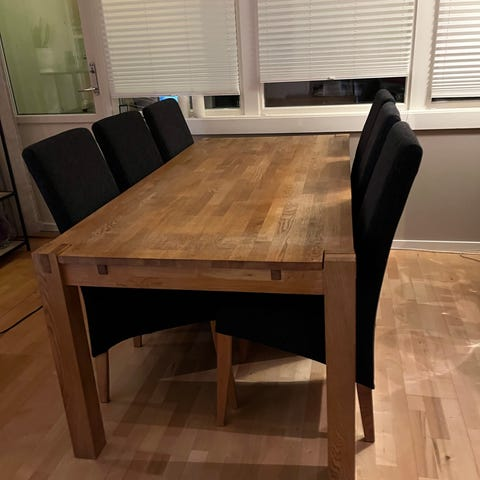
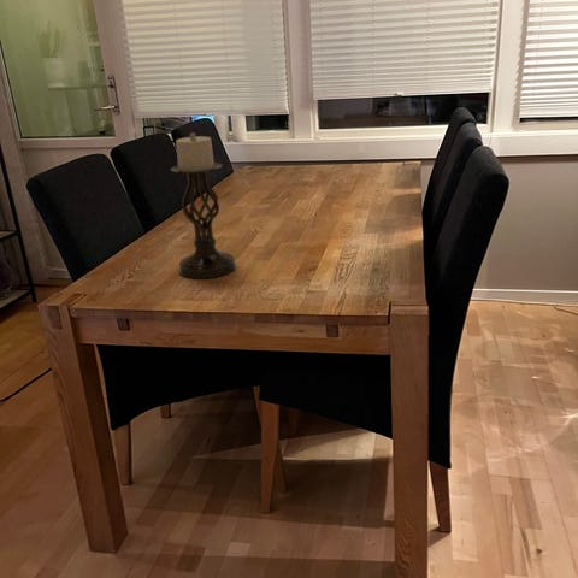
+ candle holder [170,132,237,281]
